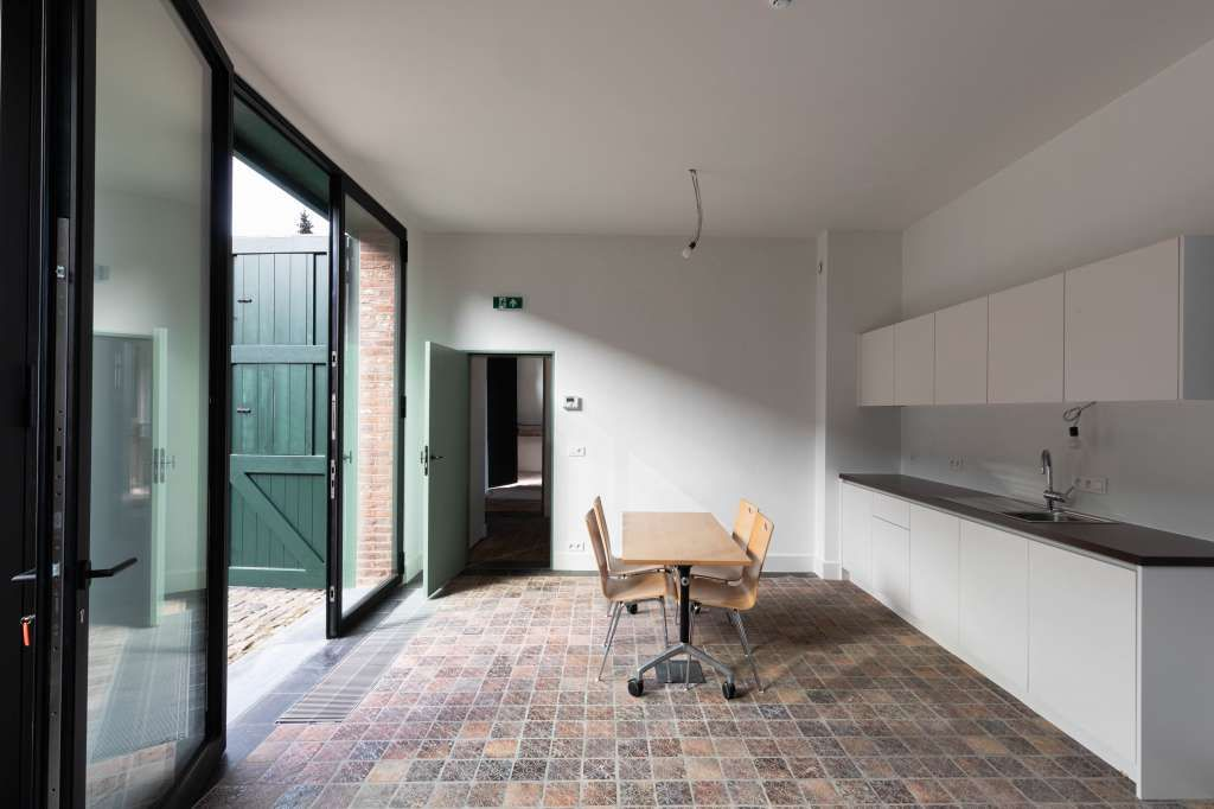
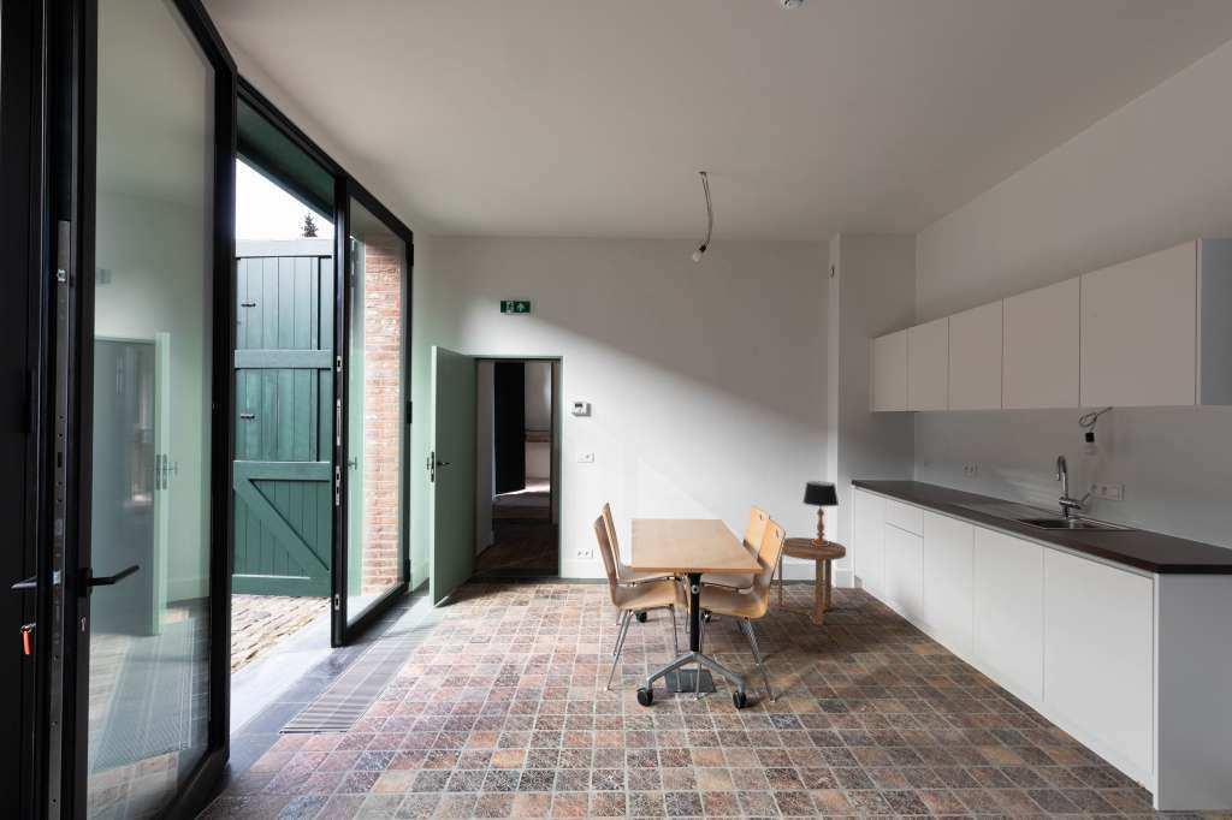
+ side table [777,536,847,626]
+ table lamp [801,480,840,546]
